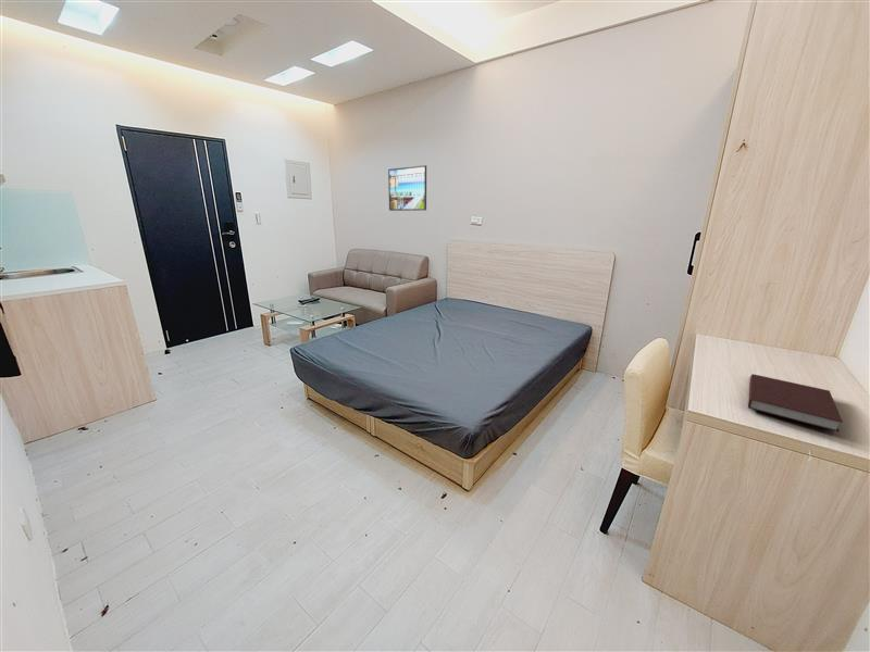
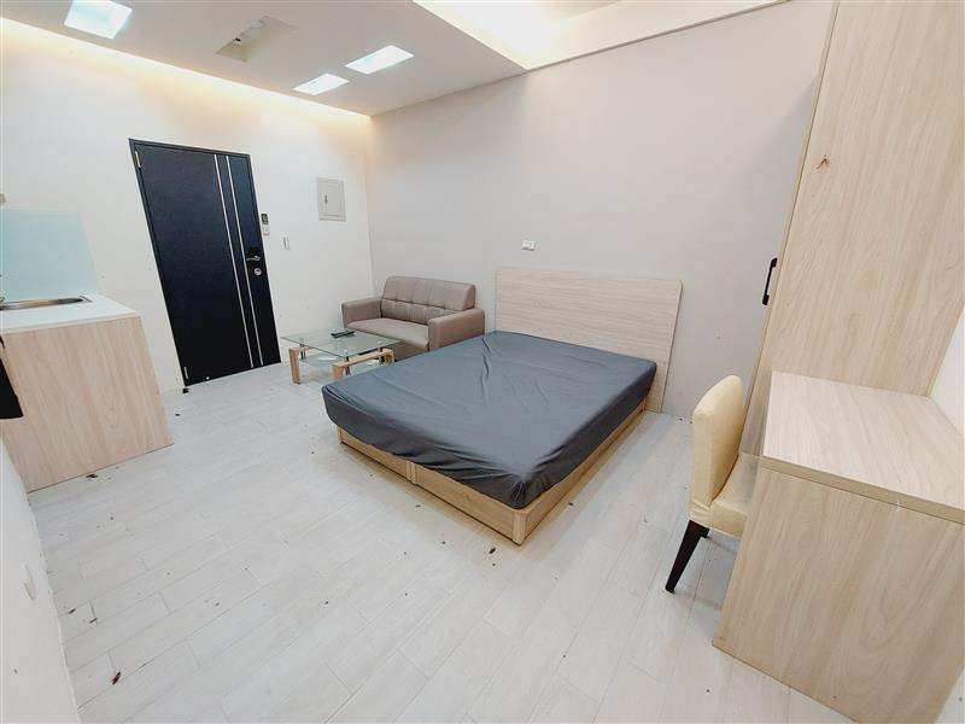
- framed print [387,164,427,212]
- notebook [747,373,844,432]
